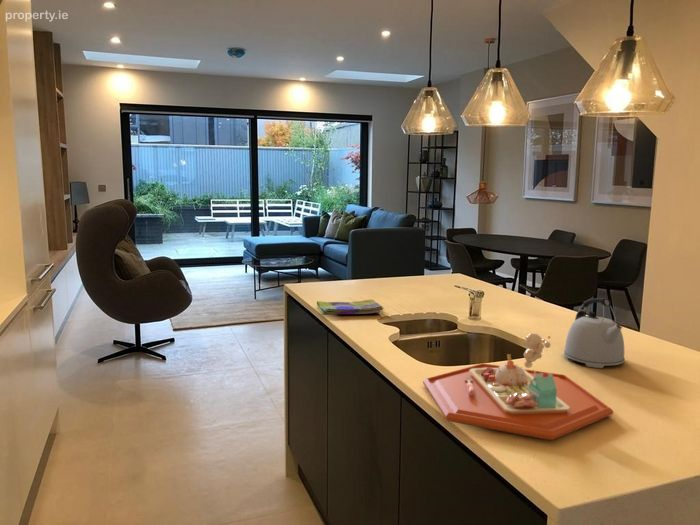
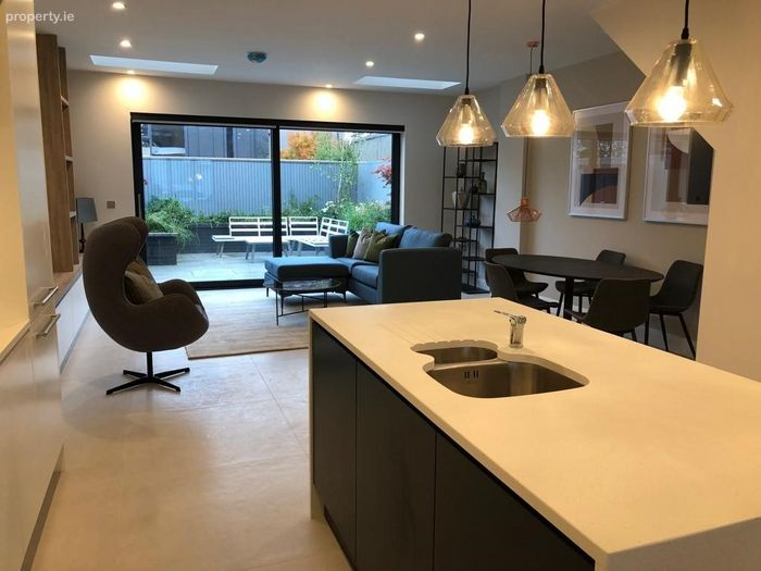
- food tray [422,332,614,441]
- kettle [563,297,626,369]
- dish towel [316,298,385,316]
